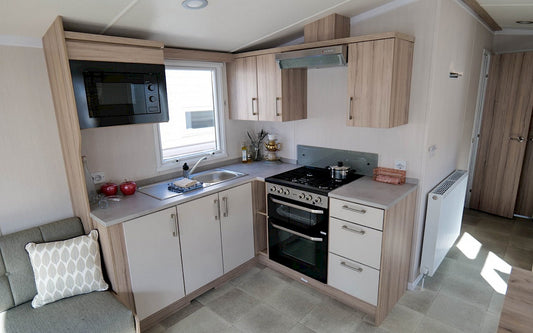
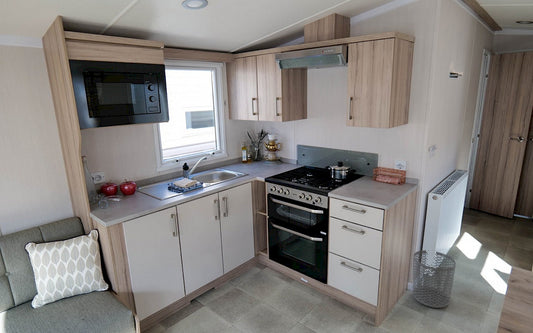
+ waste bin [412,249,457,309]
